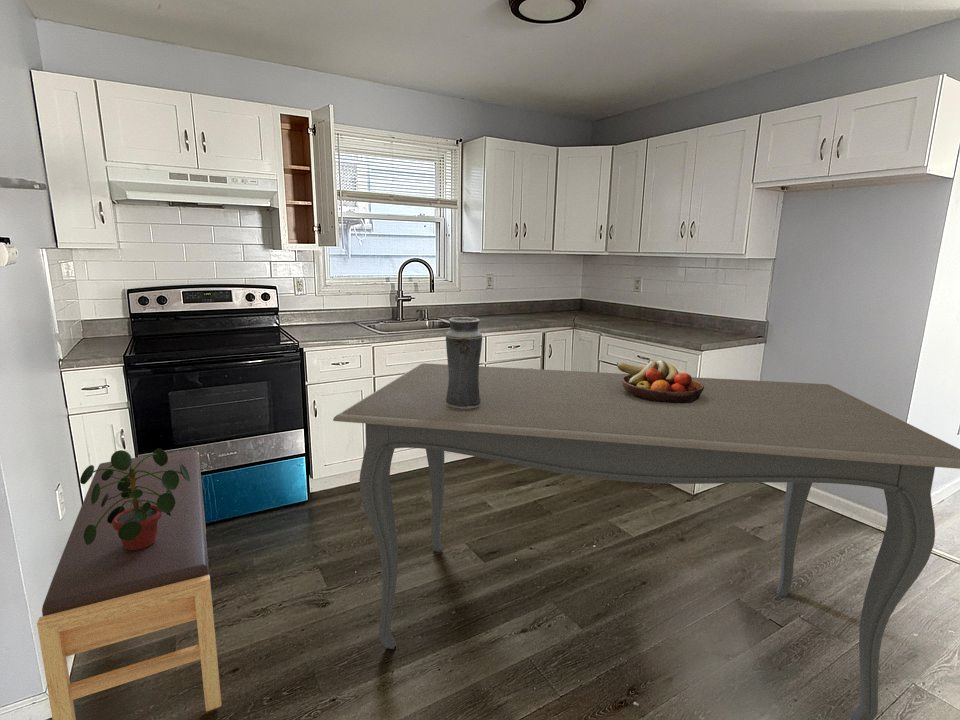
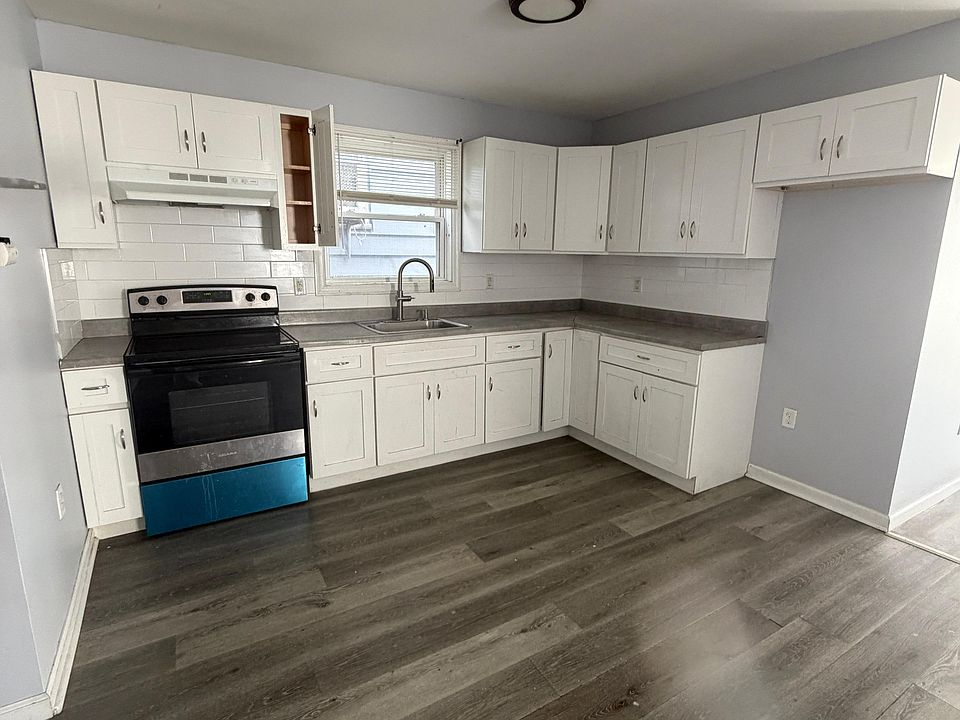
- fruit bowl [616,359,704,403]
- vase [445,316,483,411]
- bench [36,449,223,720]
- dining table [332,362,960,720]
- potted plant [79,448,190,550]
